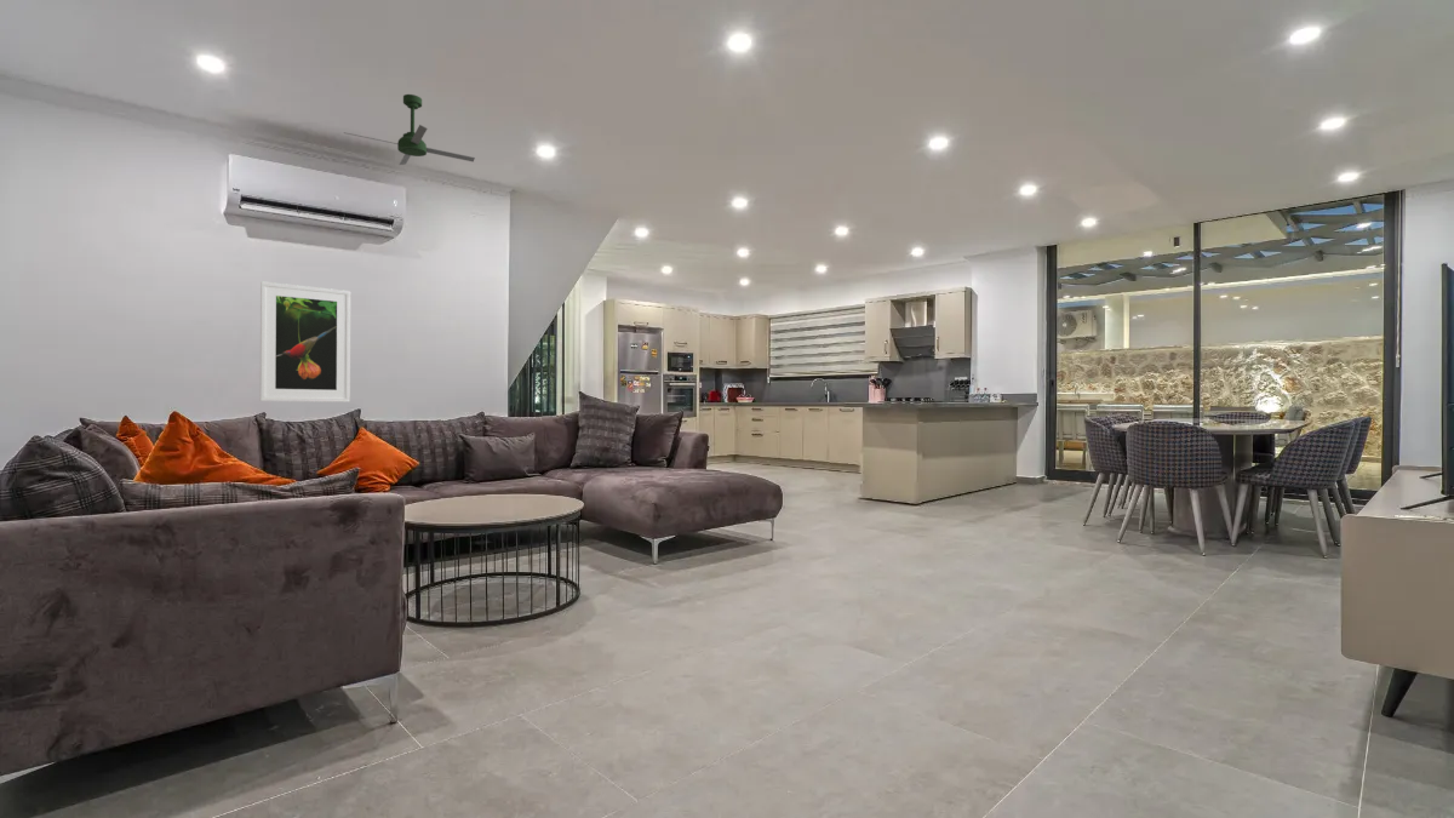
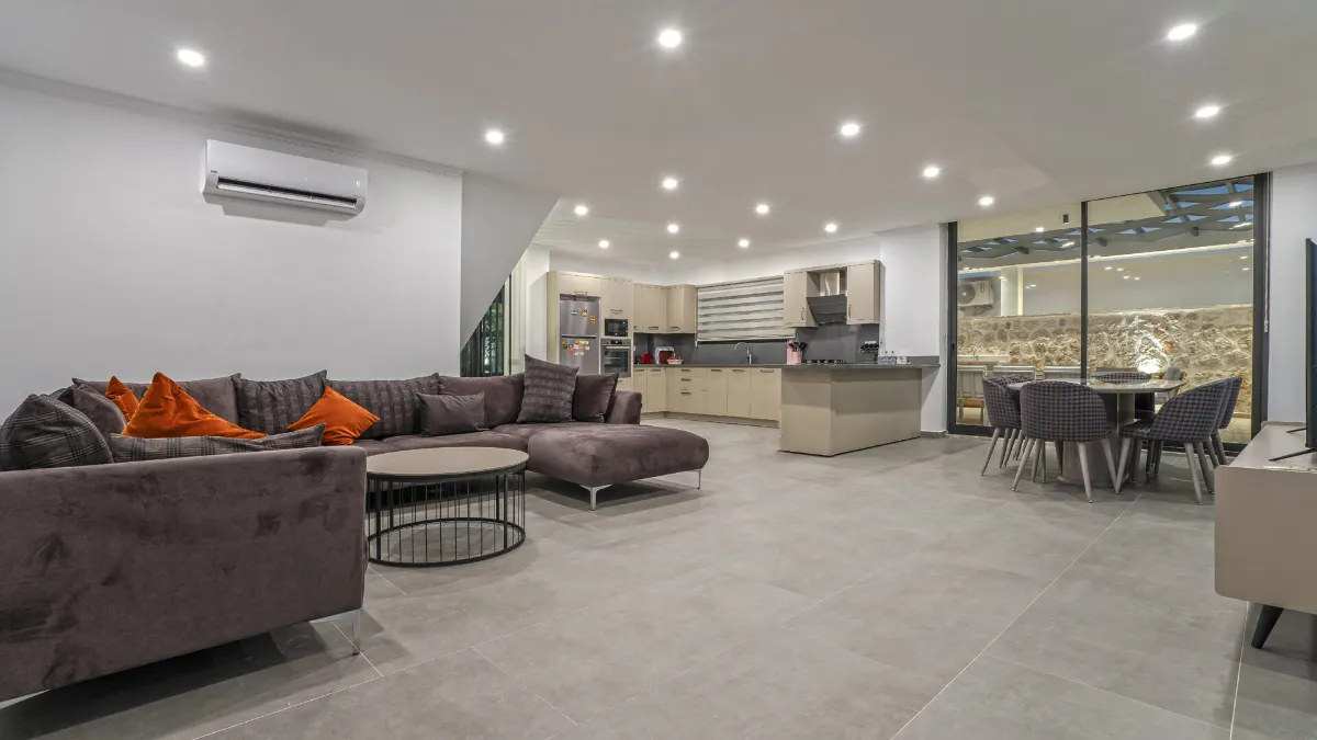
- ceiling fan [343,93,476,166]
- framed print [259,281,351,404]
